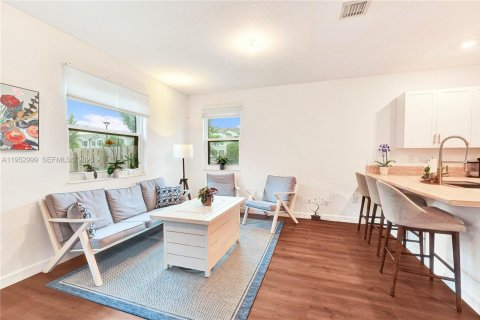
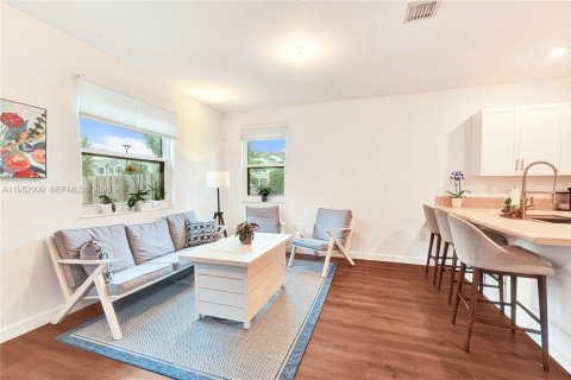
- potted plant [307,198,331,222]
